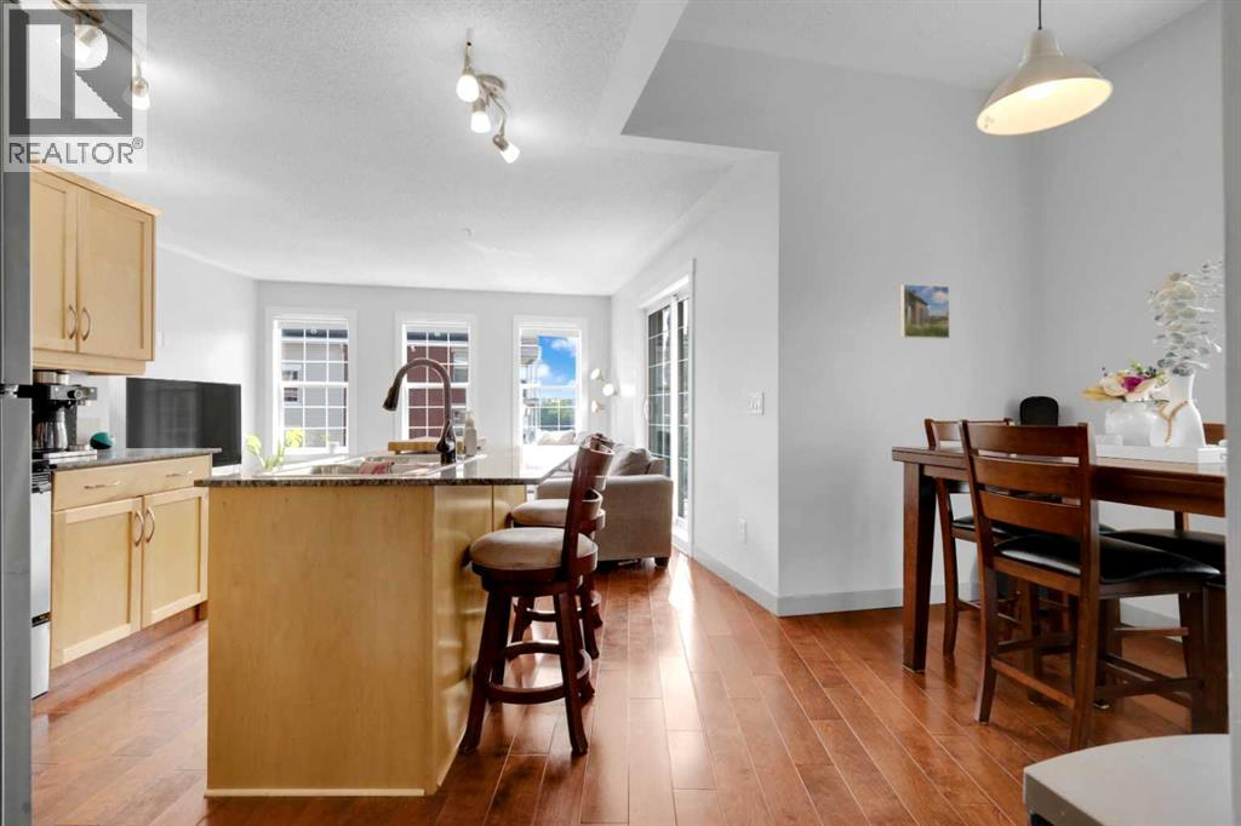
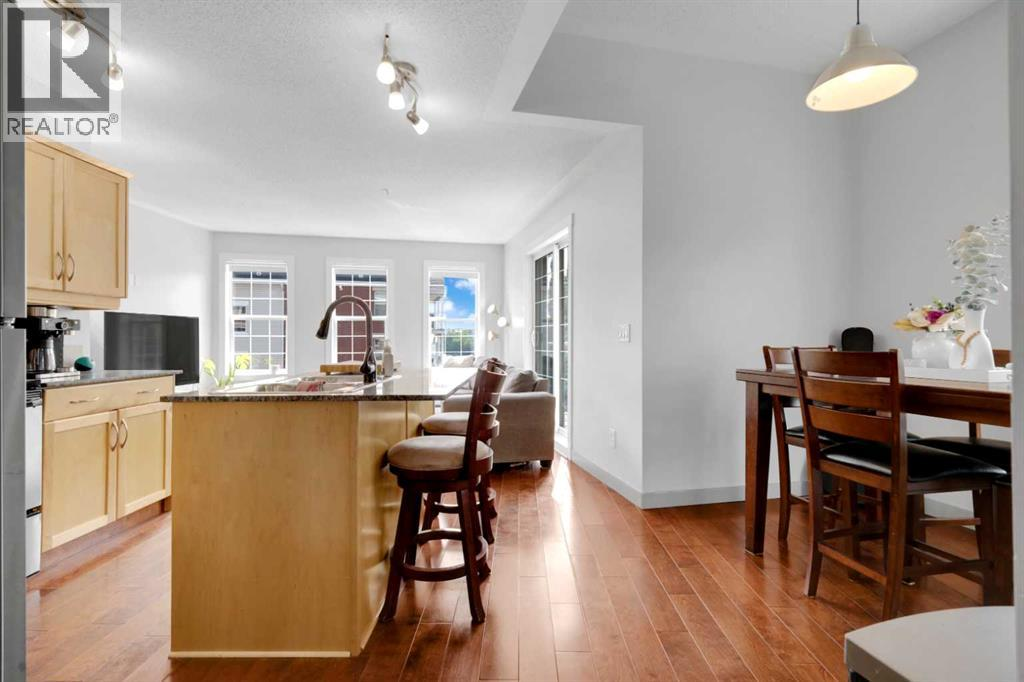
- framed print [899,283,951,340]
